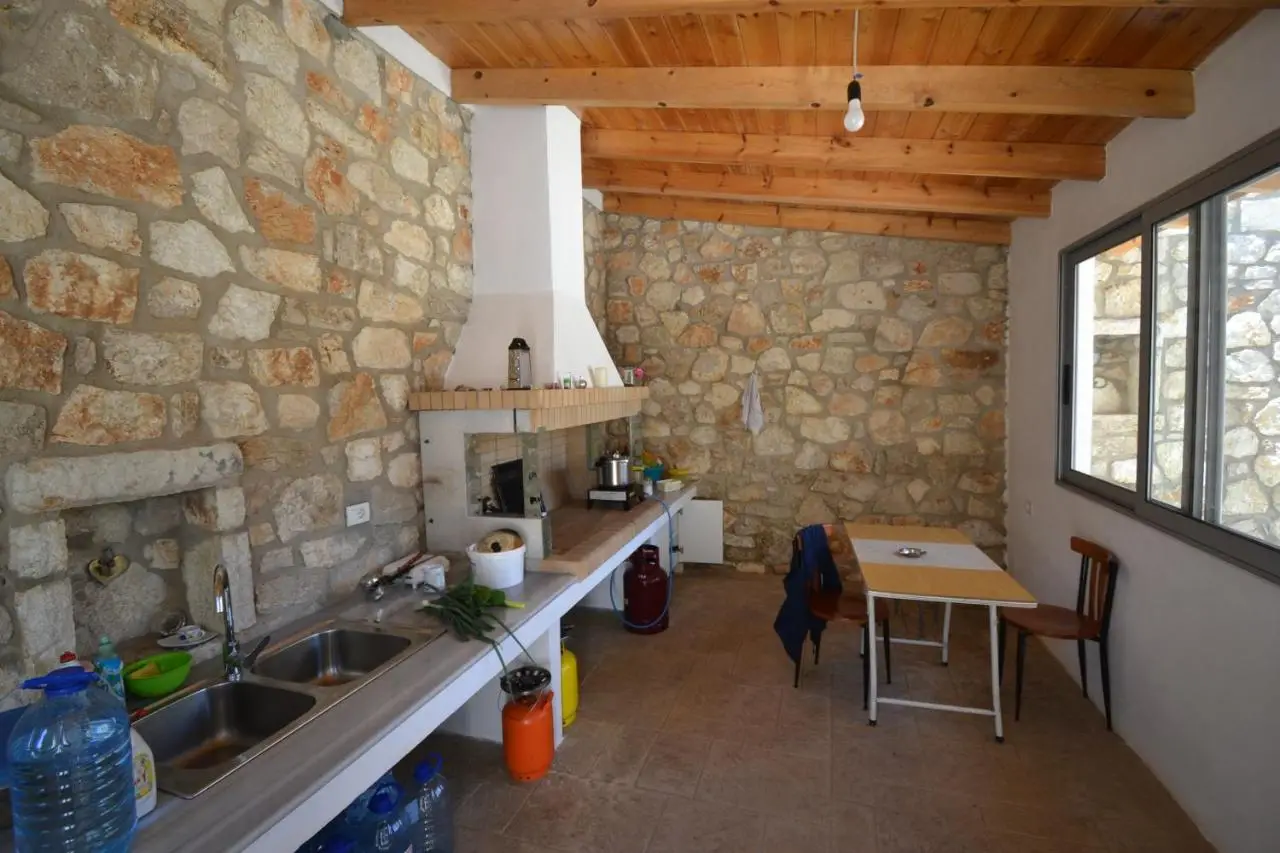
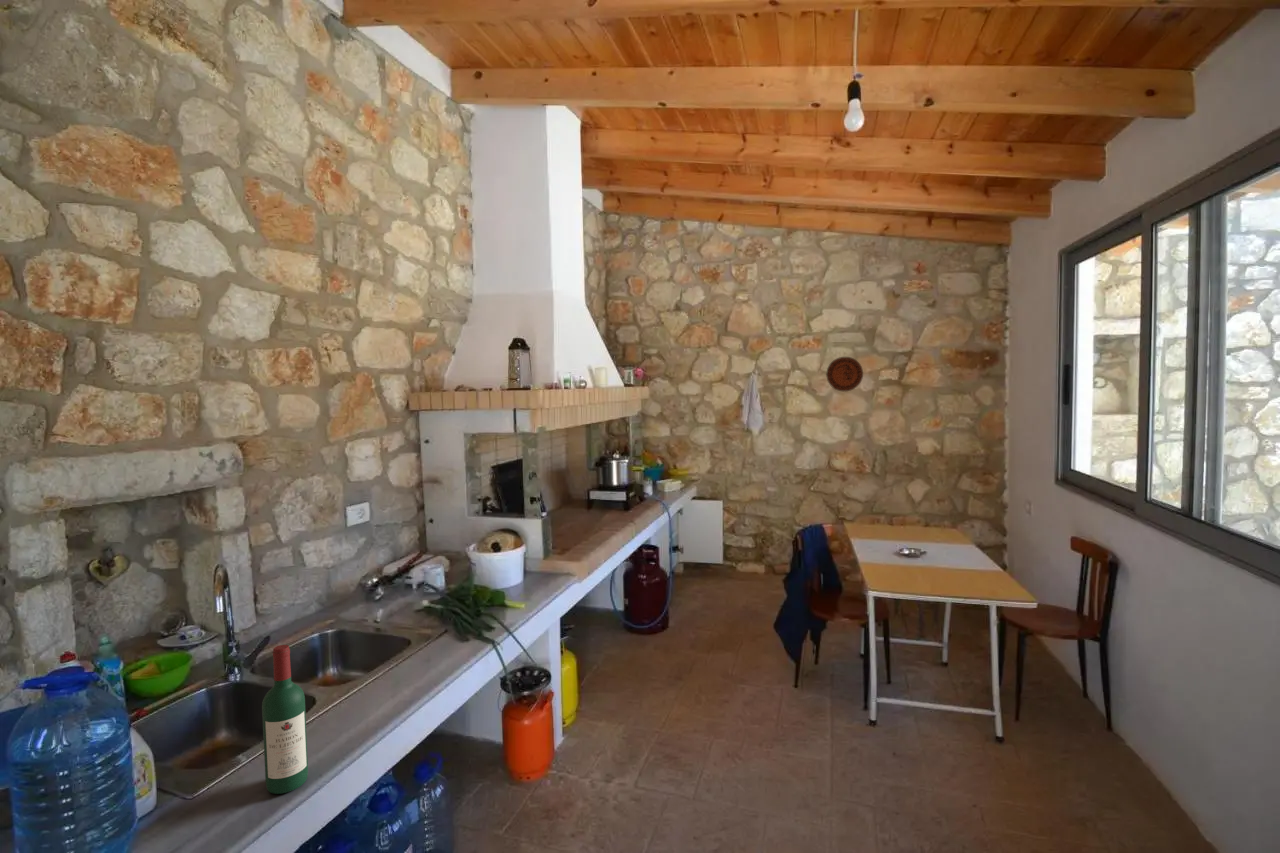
+ decorative plate [825,356,864,393]
+ wine bottle [261,644,309,795]
